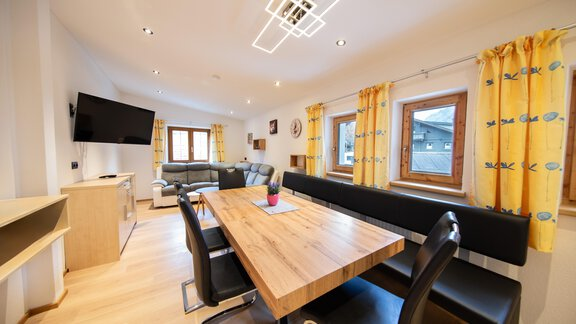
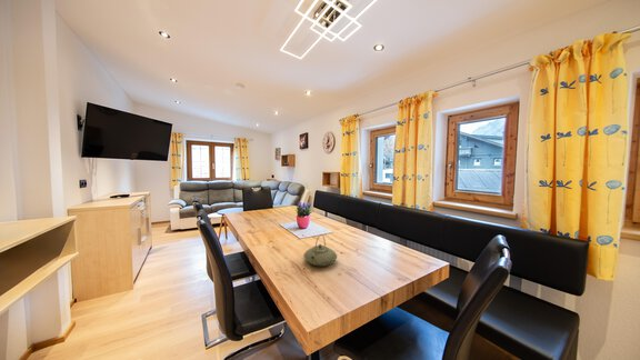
+ teapot [302,233,338,267]
